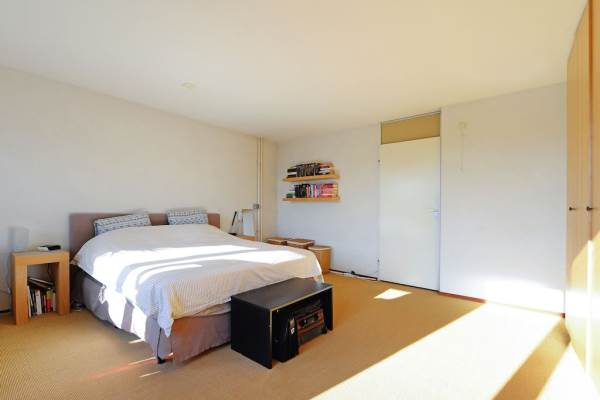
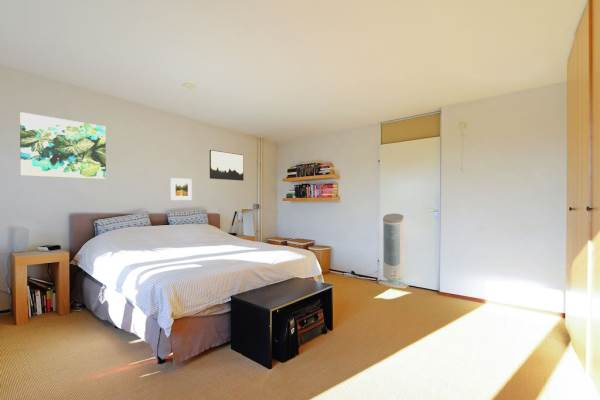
+ wall art [19,111,107,180]
+ wall art [209,149,245,182]
+ air purifier [377,213,410,289]
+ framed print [170,177,193,201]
